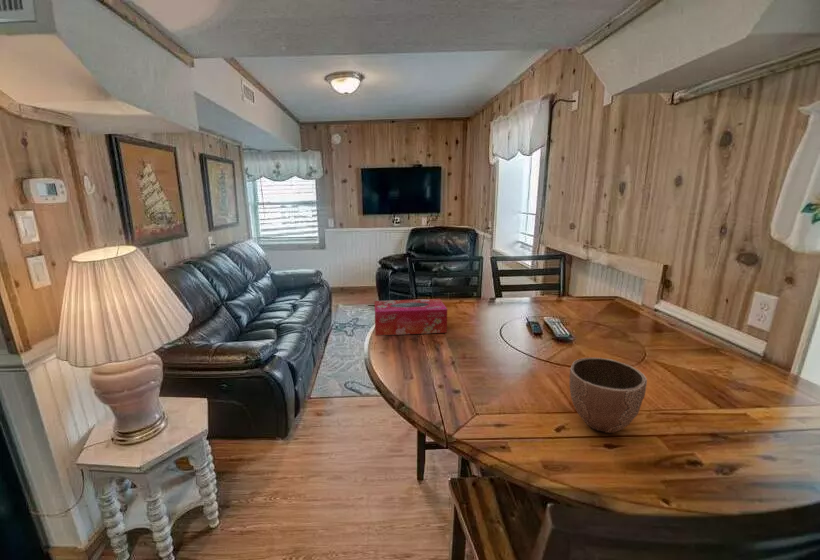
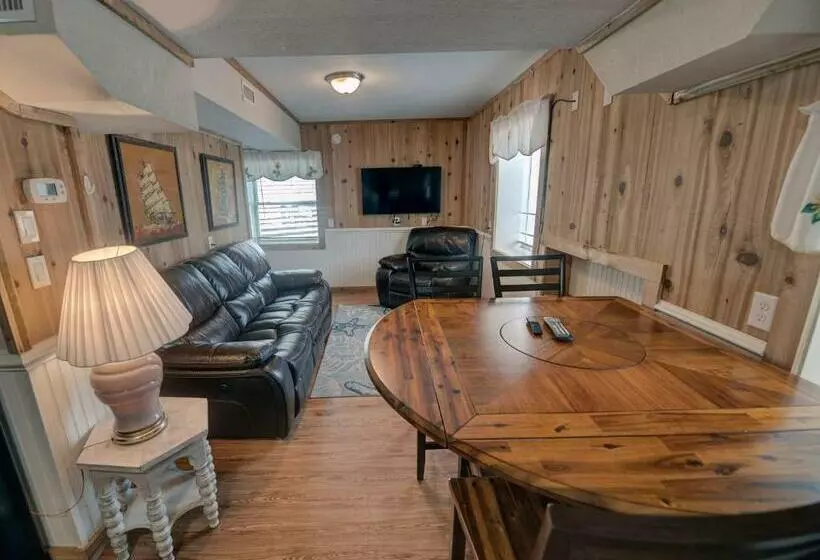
- tissue box [373,298,448,337]
- decorative bowl [569,356,648,434]
